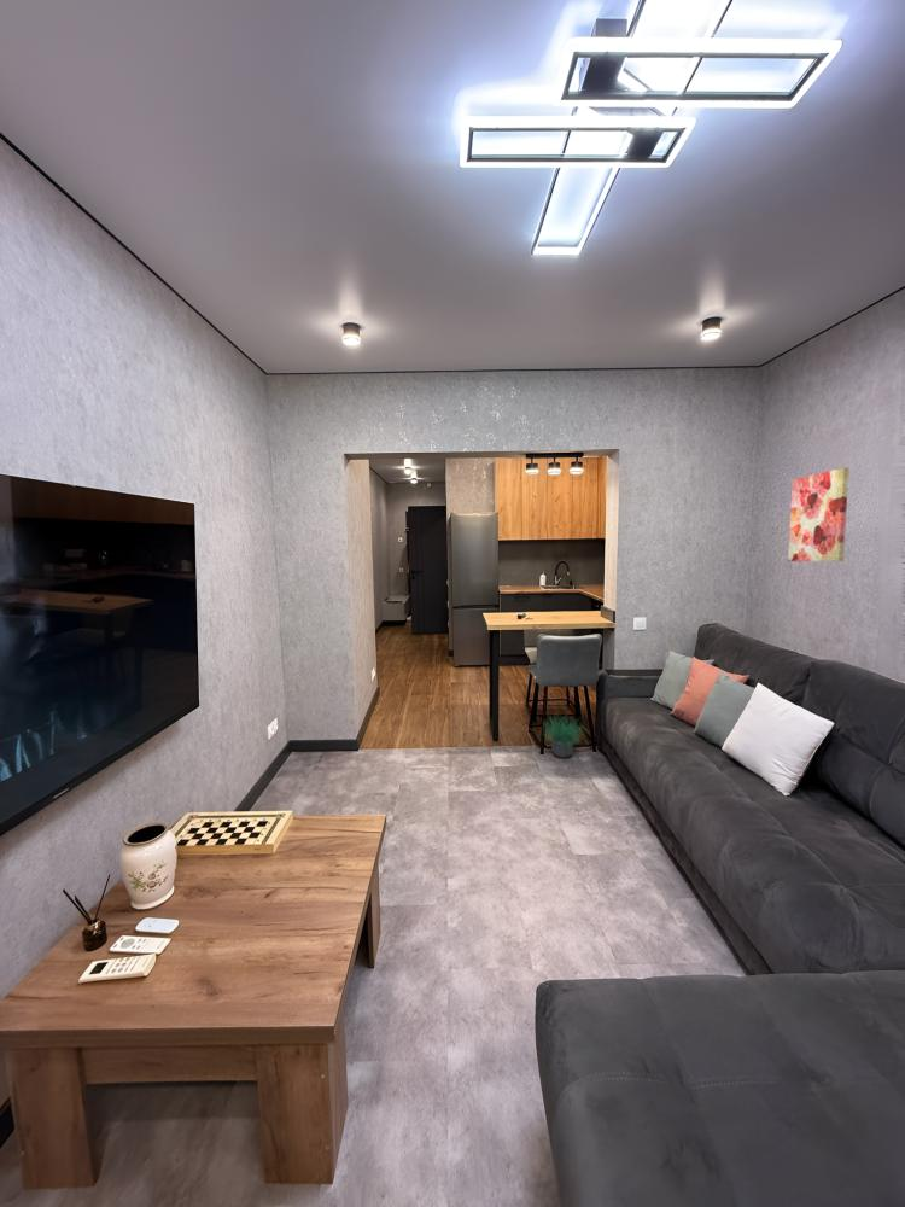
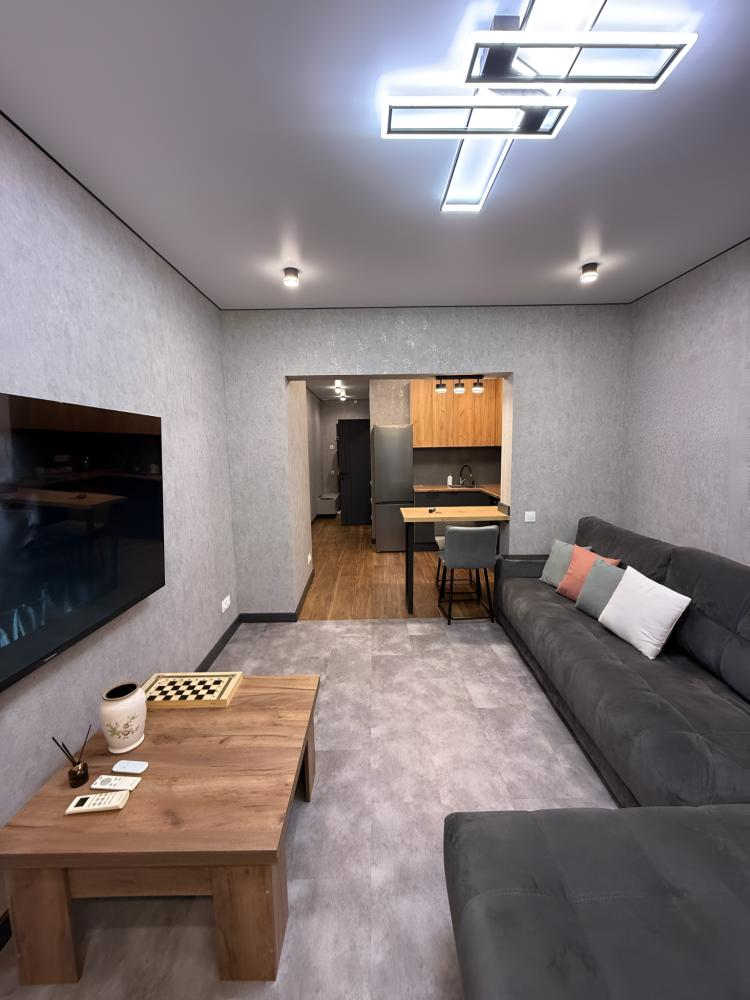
- potted plant [538,704,586,759]
- wall art [787,466,851,562]
